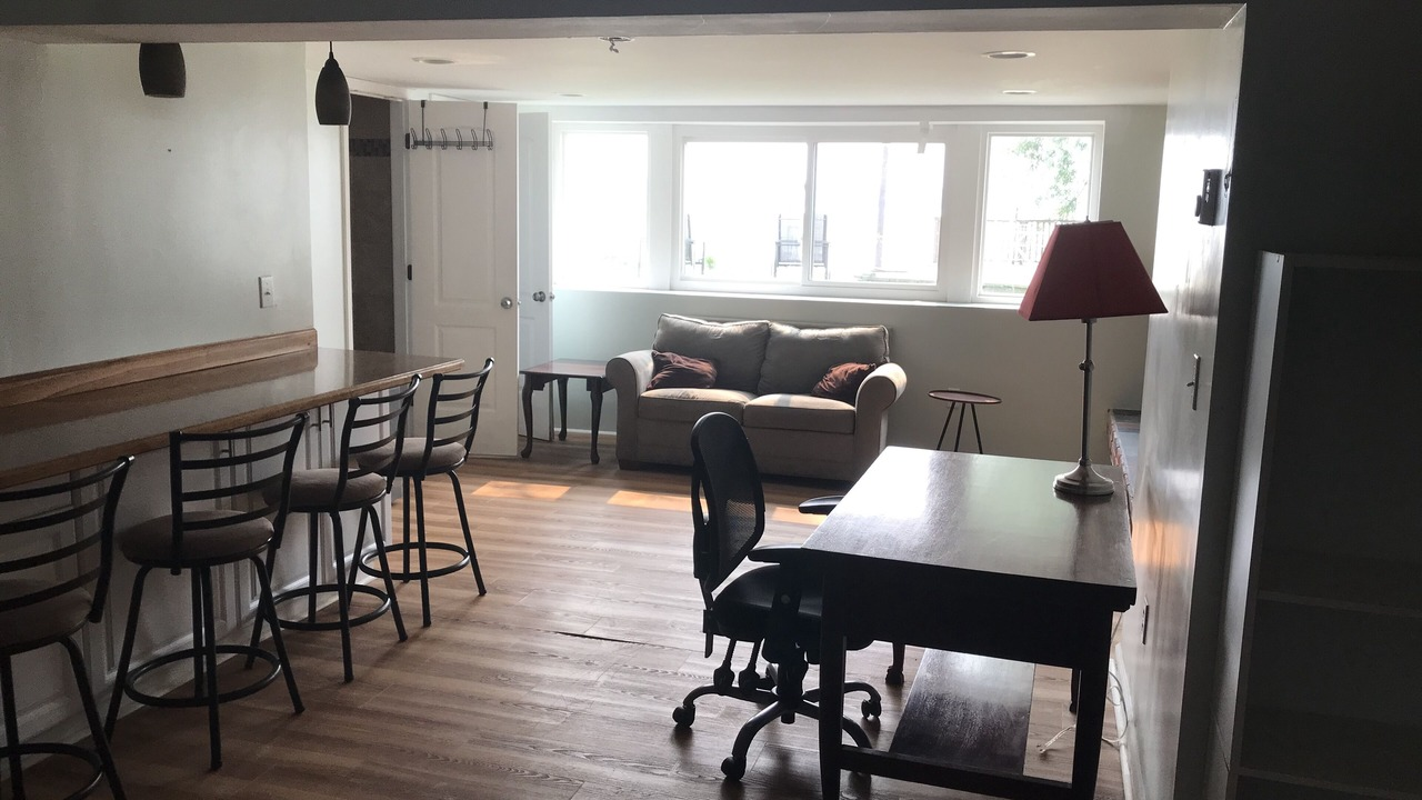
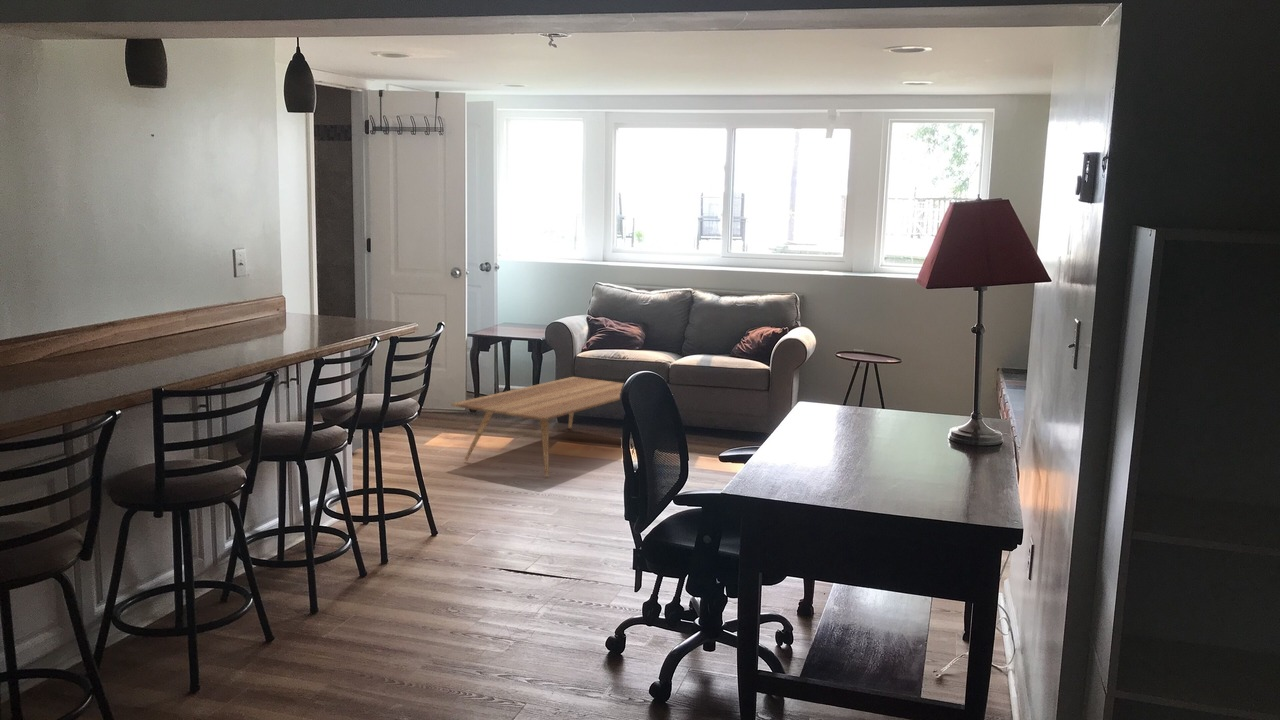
+ coffee table [450,376,625,478]
